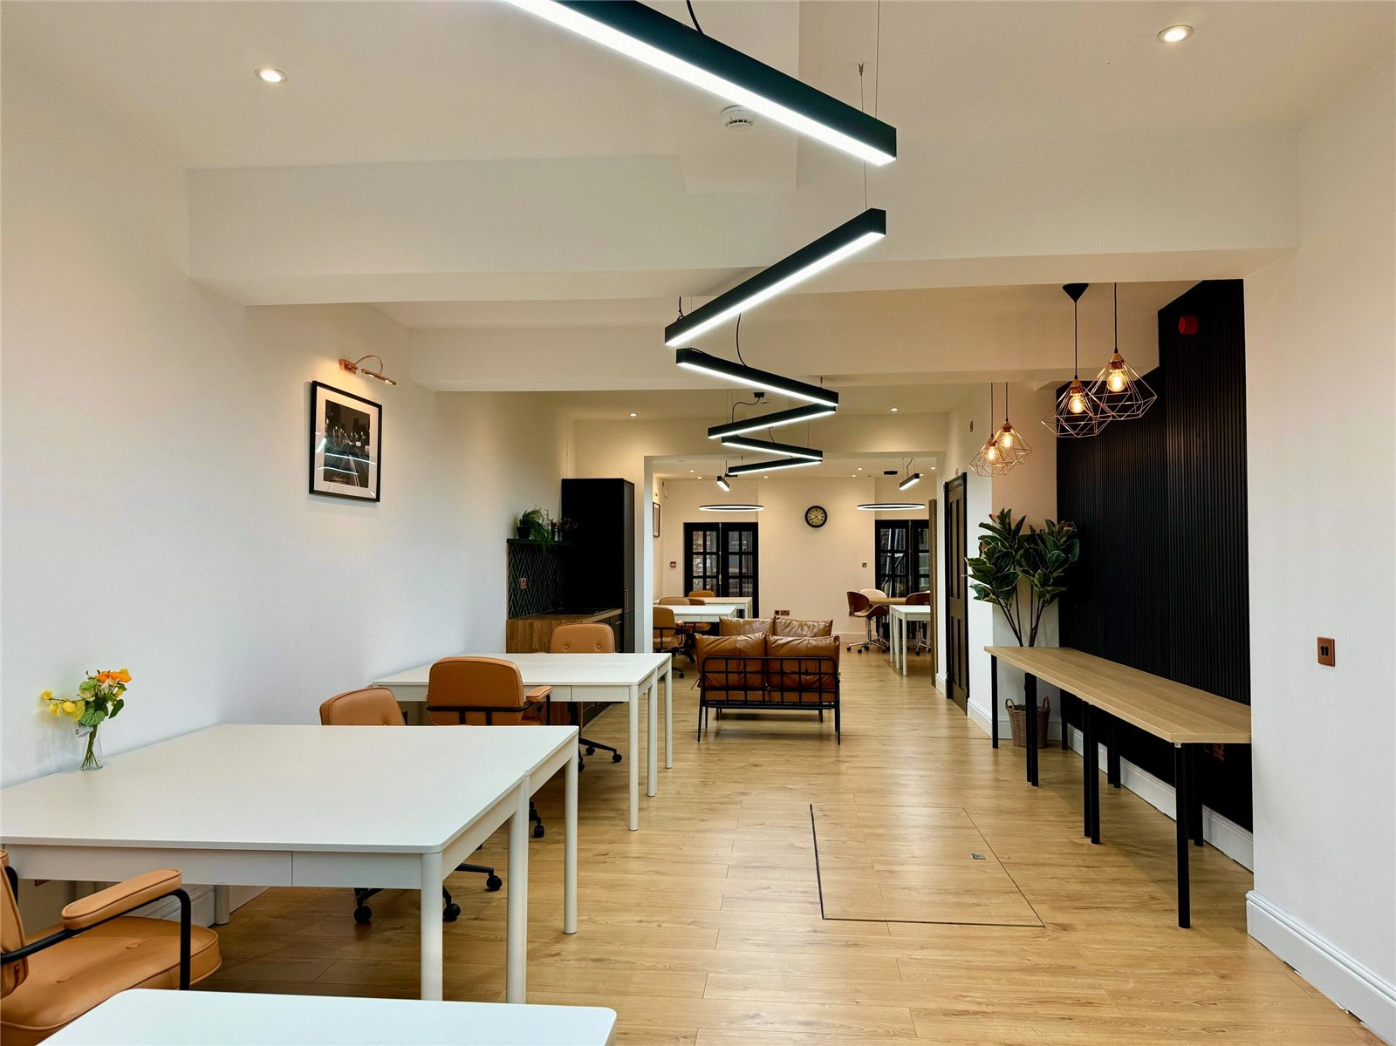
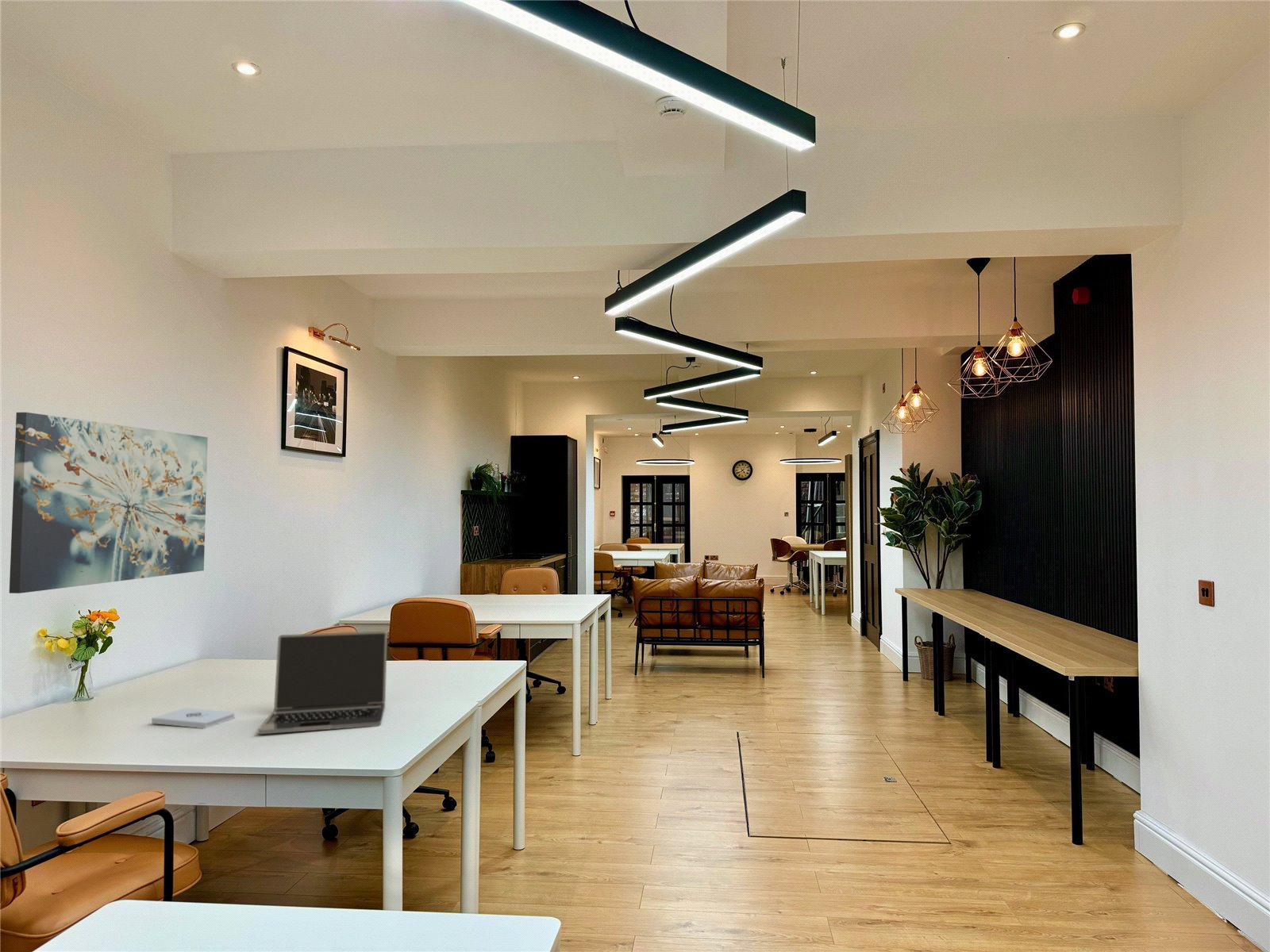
+ wall art [9,412,209,594]
+ laptop [257,631,388,735]
+ notepad [151,707,236,729]
